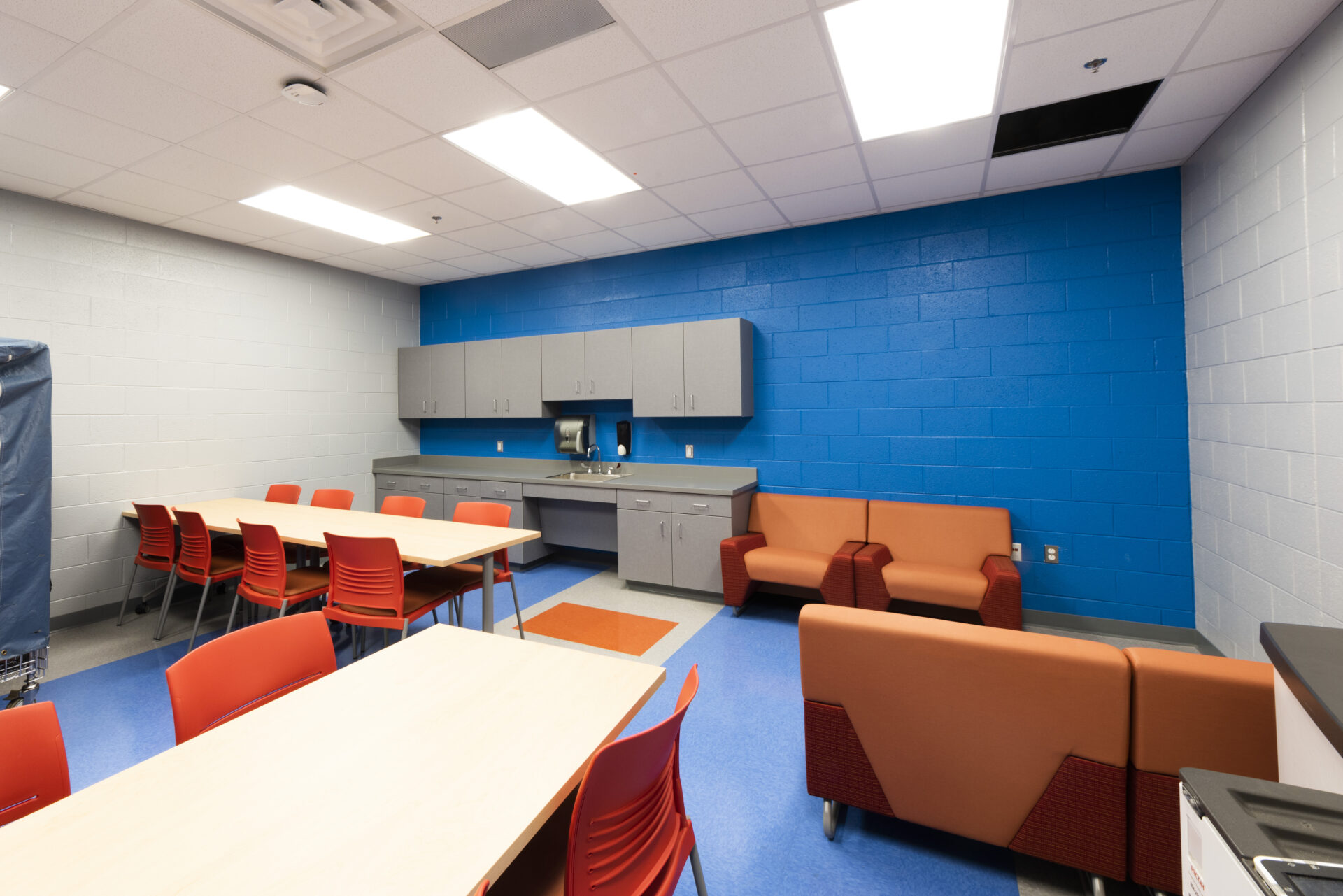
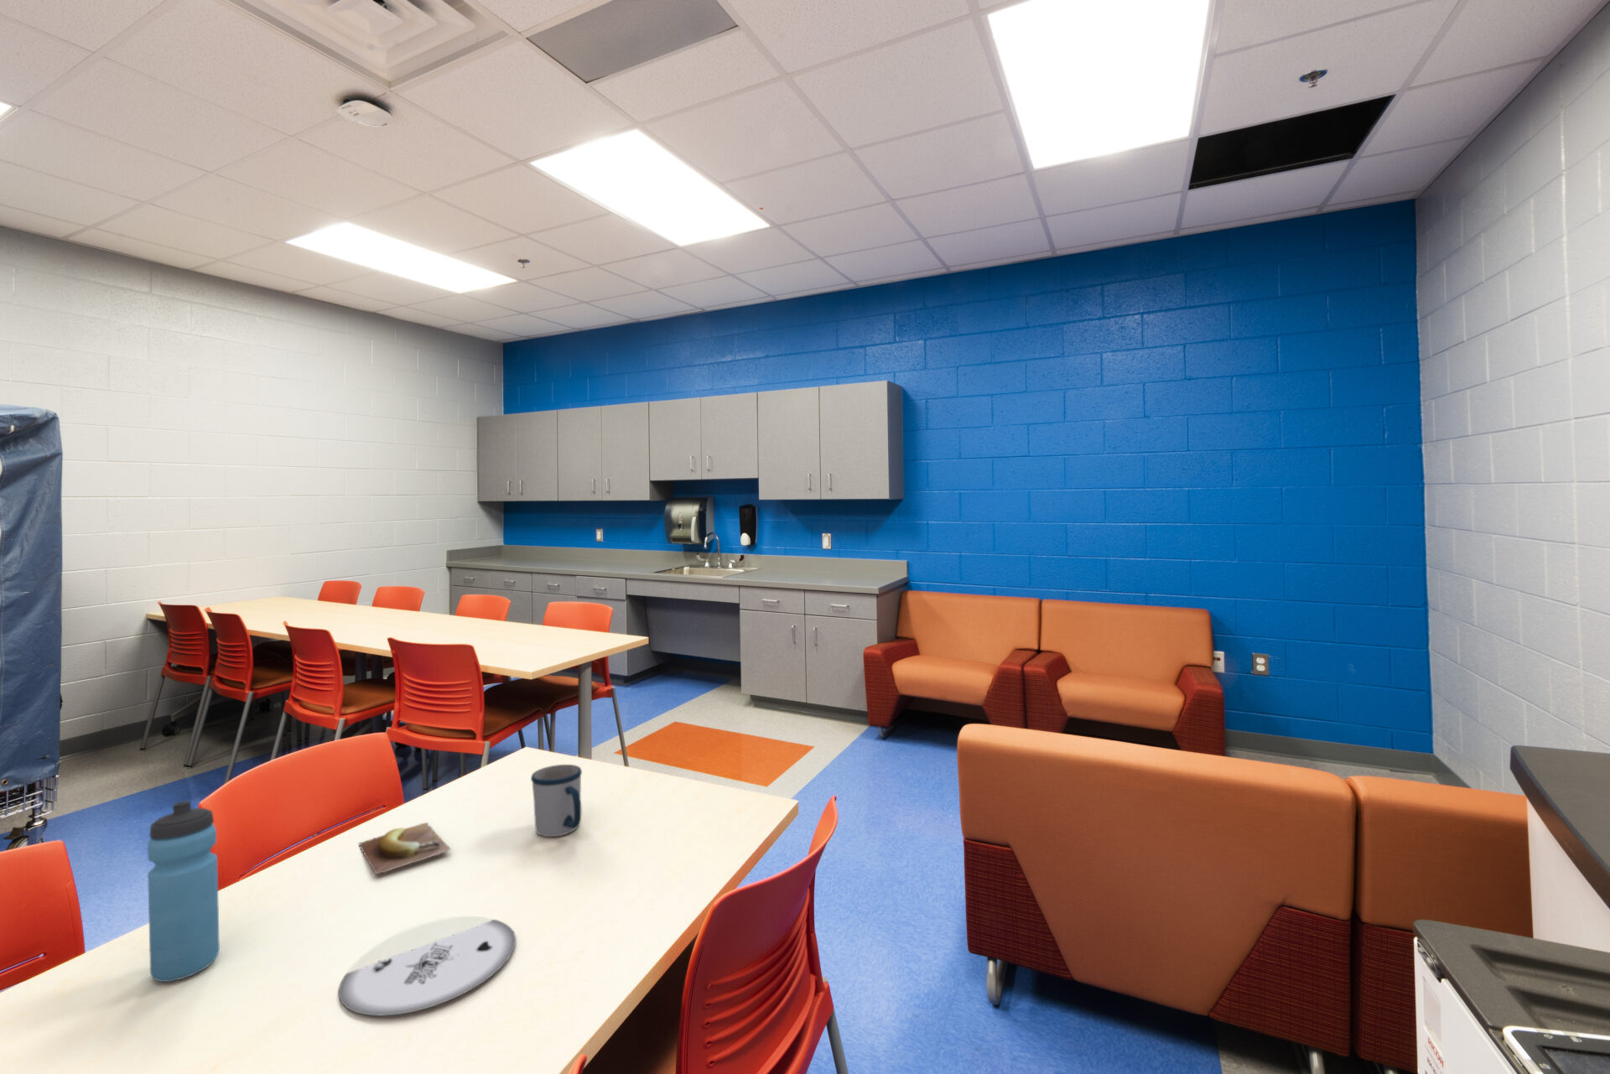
+ banana [357,821,452,875]
+ water bottle [146,800,221,983]
+ plate [338,919,517,1016]
+ mug [530,764,583,838]
